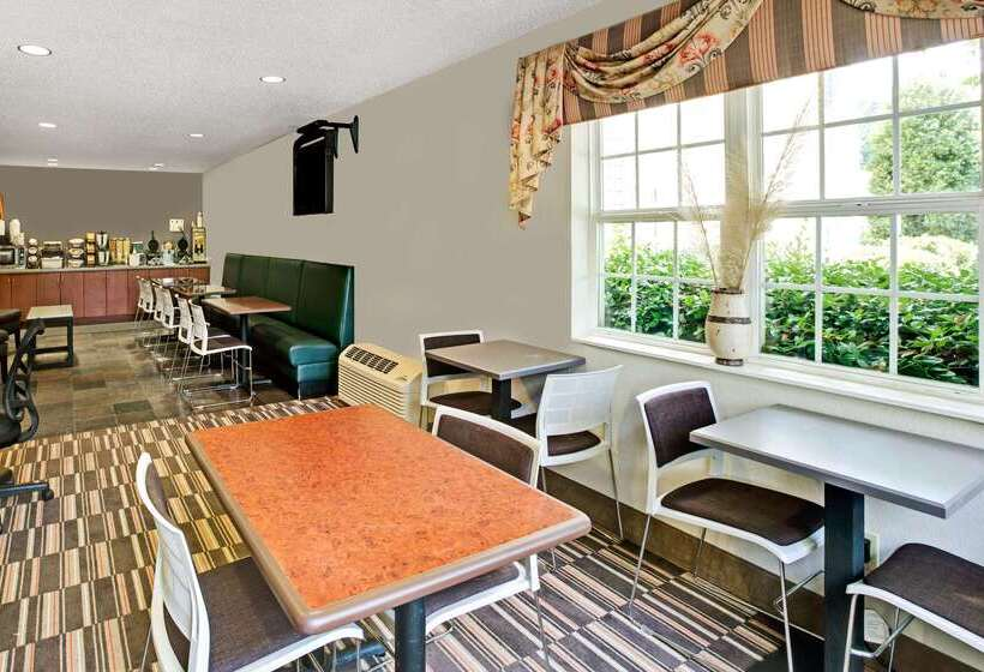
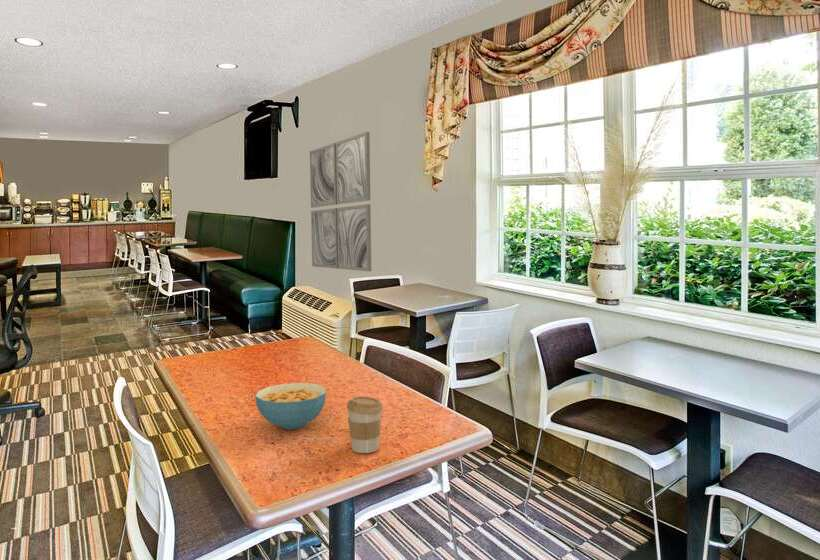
+ coffee cup [346,395,384,454]
+ wall art [309,131,372,272]
+ cereal bowl [254,382,328,430]
